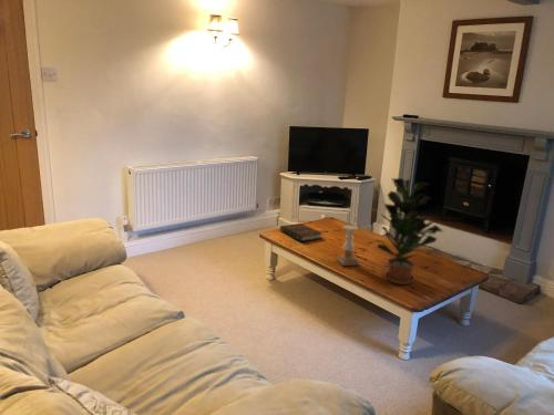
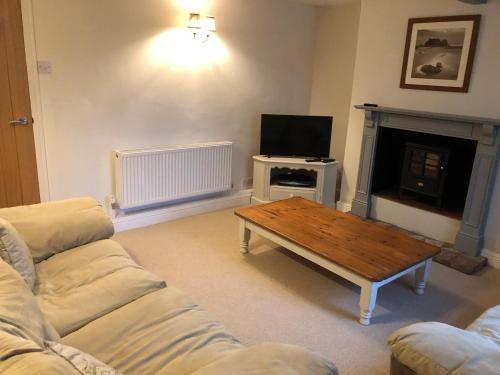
- potted plant [376,177,444,286]
- book [279,222,324,242]
- candle holder [336,224,360,267]
